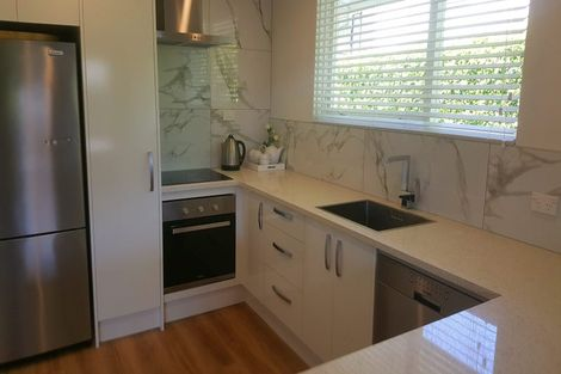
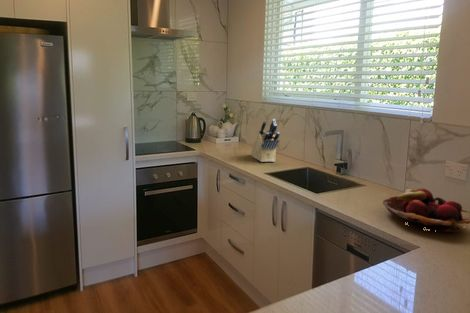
+ knife block [250,118,281,163]
+ fruit basket [382,187,470,233]
